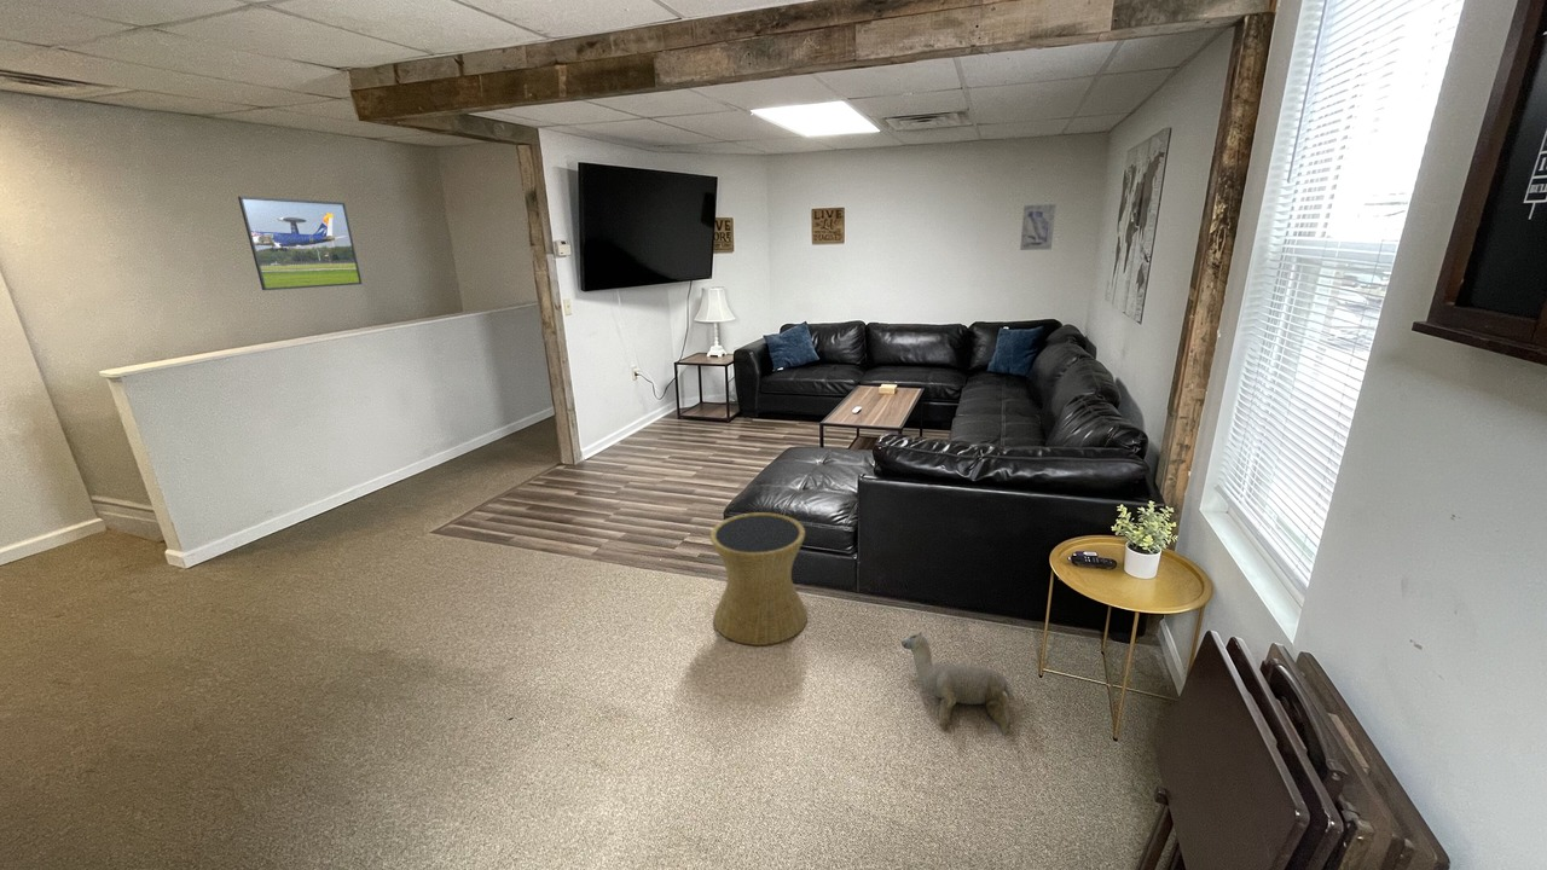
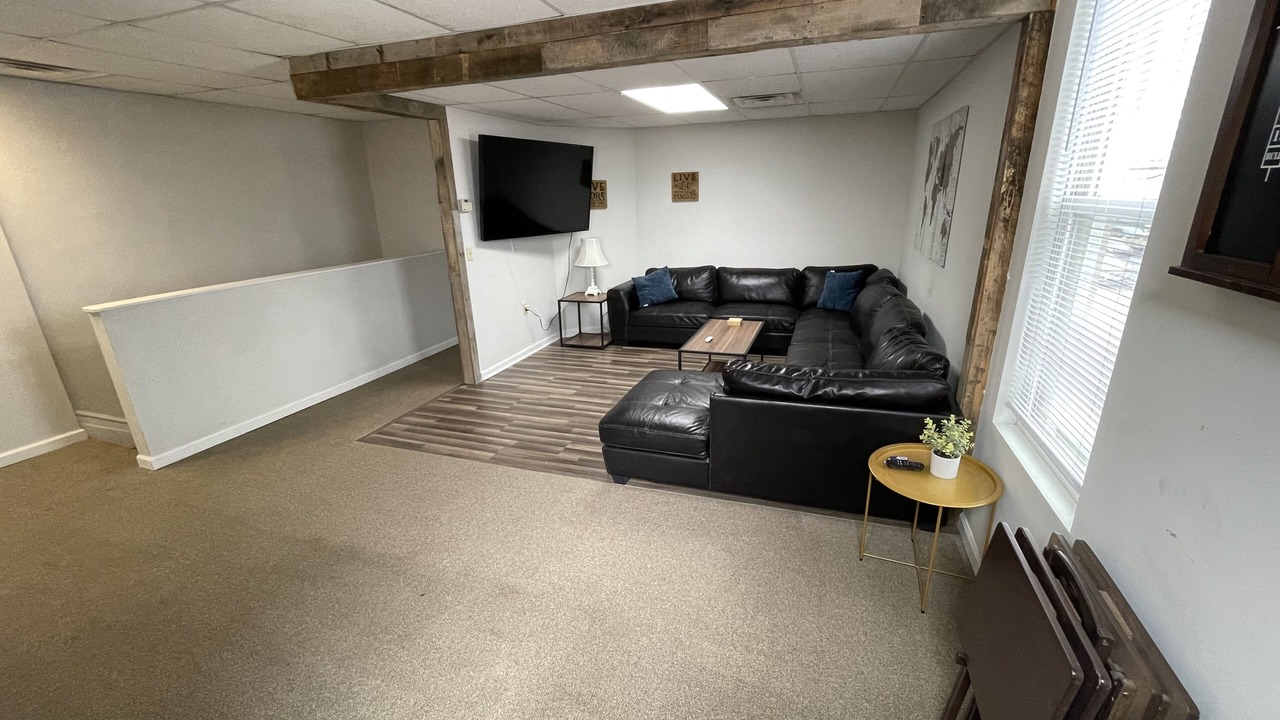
- plush toy [900,631,1015,737]
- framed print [237,196,363,291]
- wall art [1019,203,1058,251]
- side table [709,511,809,646]
